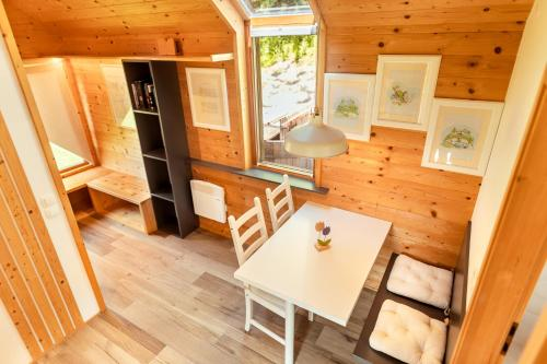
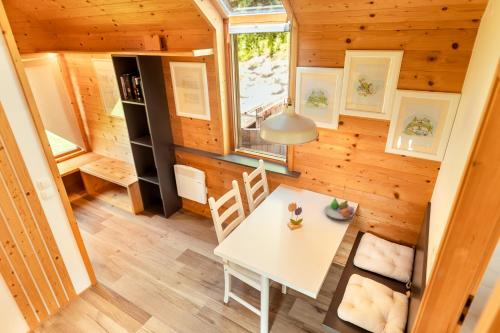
+ fruit bowl [323,197,355,221]
